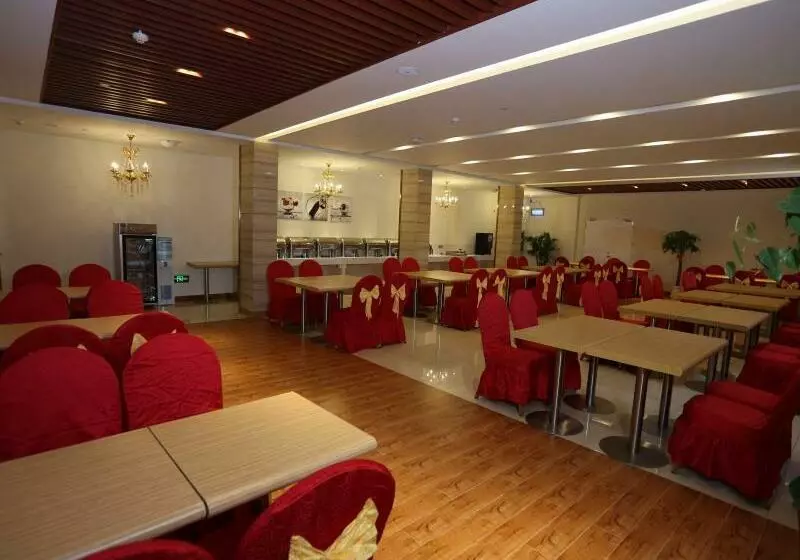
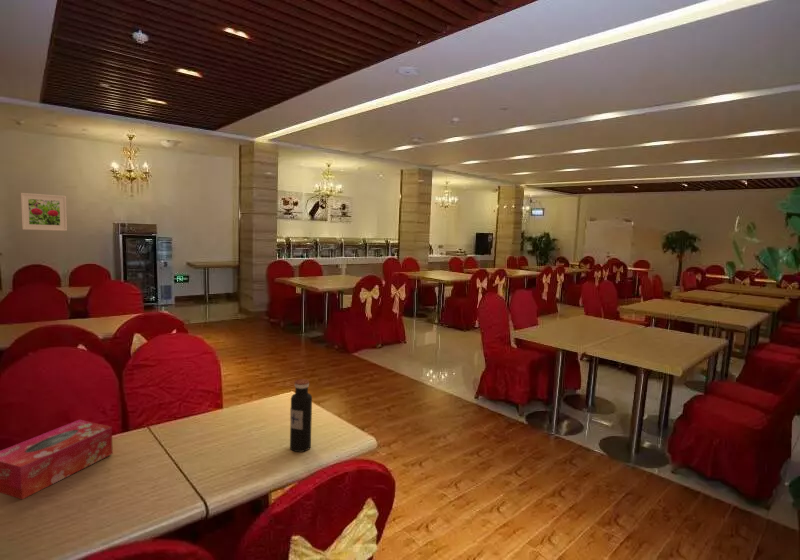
+ water bottle [289,378,313,453]
+ tissue box [0,419,114,500]
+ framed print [20,192,68,232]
